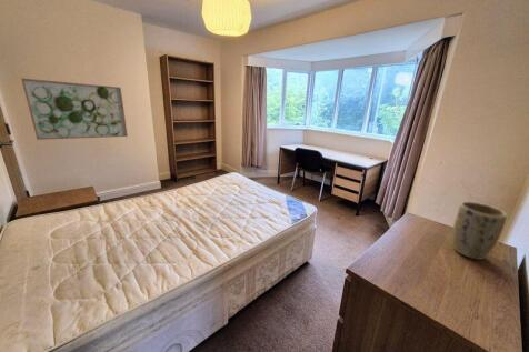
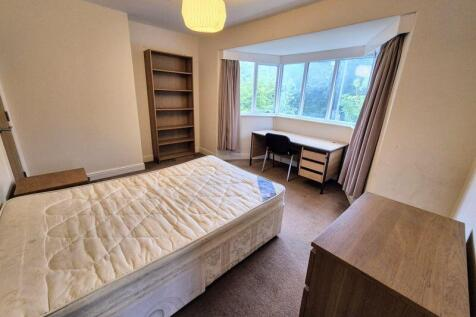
- wall art [20,77,129,141]
- plant pot [451,201,508,261]
